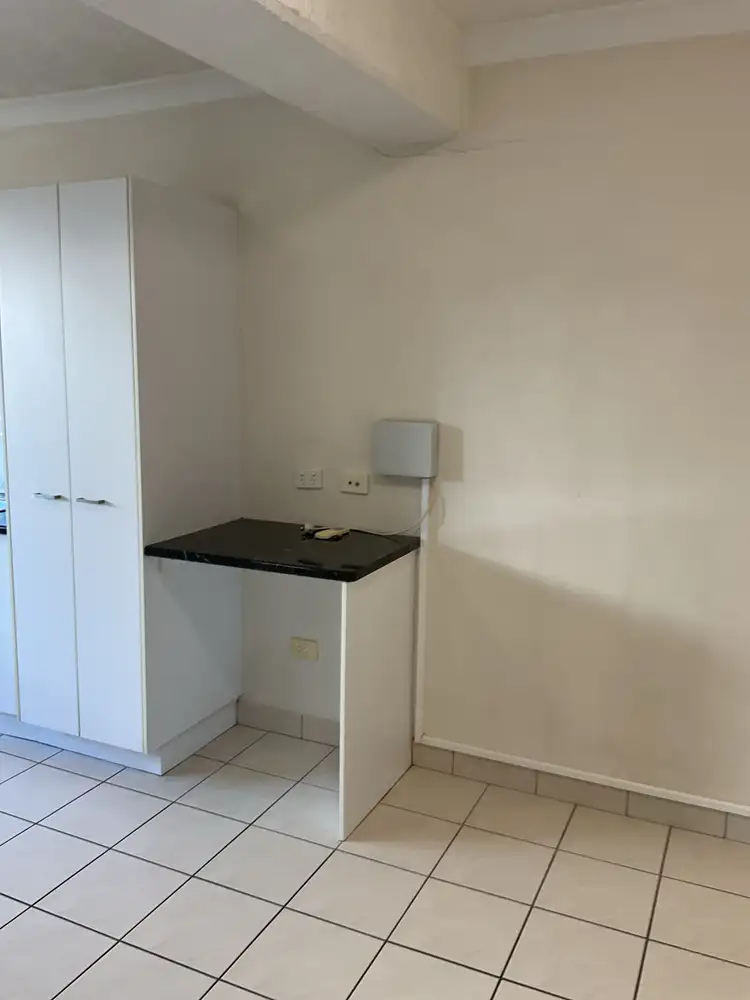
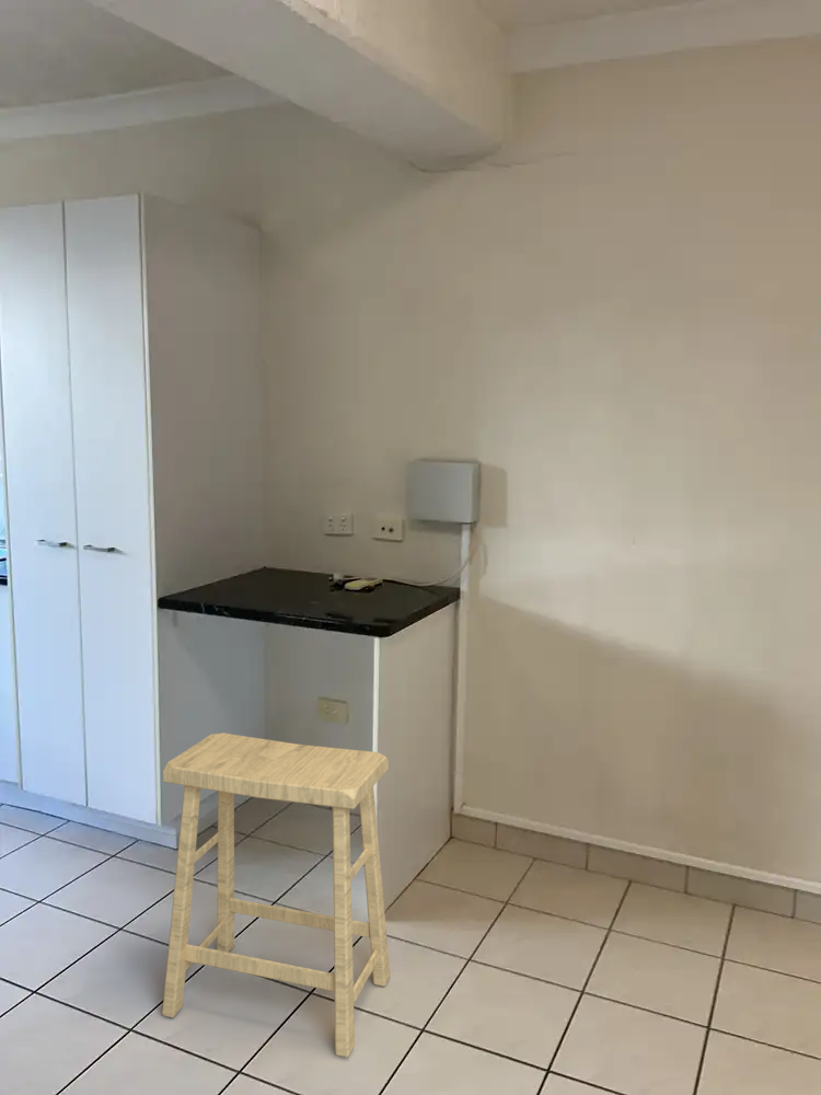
+ stool [161,731,392,1059]
